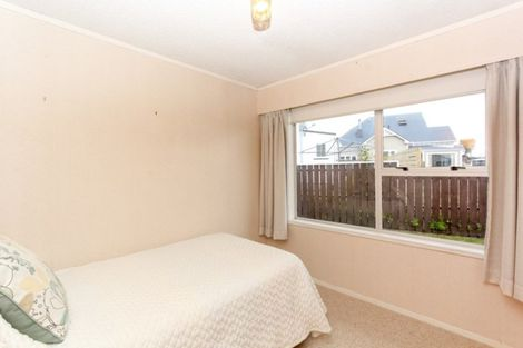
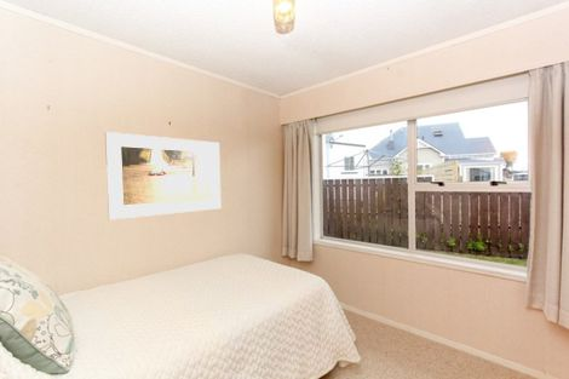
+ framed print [104,131,222,220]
